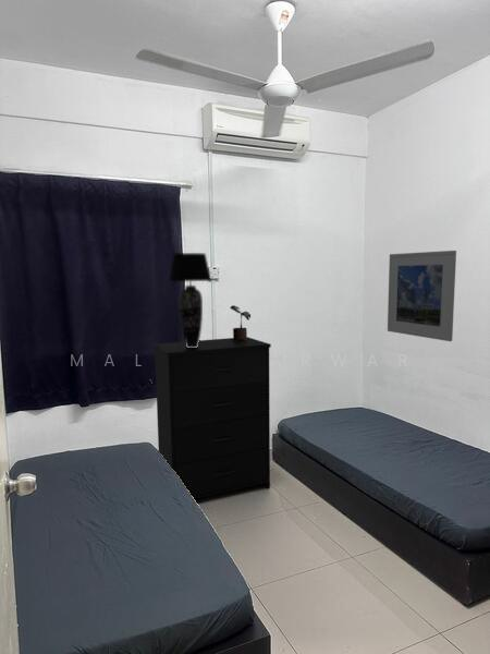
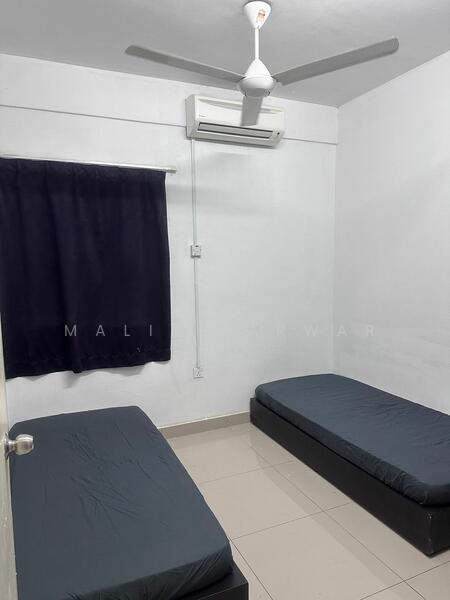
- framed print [387,250,457,342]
- dresser [152,336,272,500]
- table lamp [168,252,212,348]
- potted plant [229,304,252,340]
